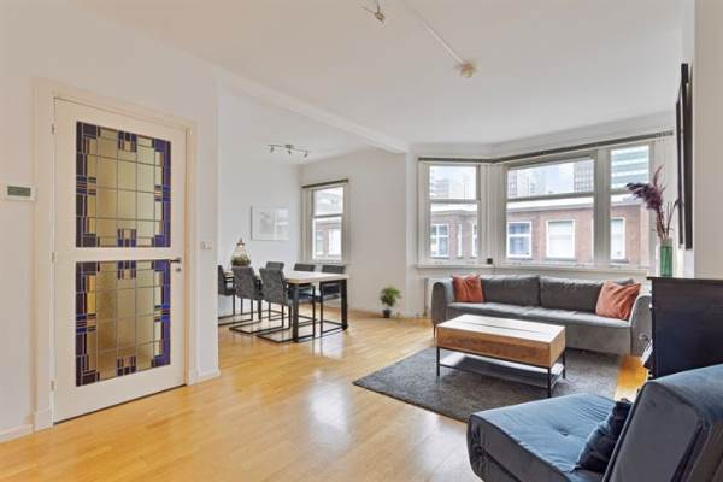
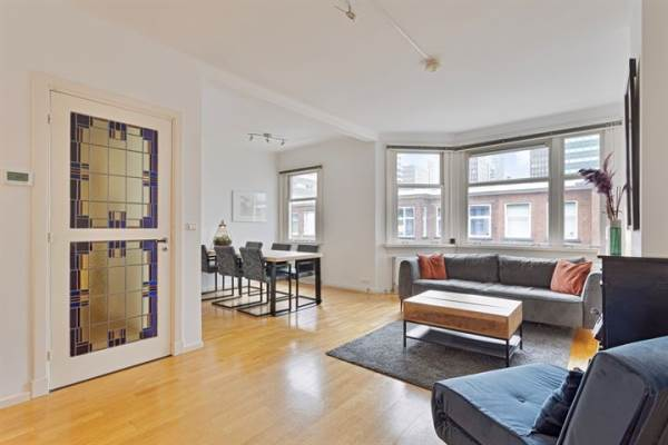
- potted plant [377,283,404,319]
